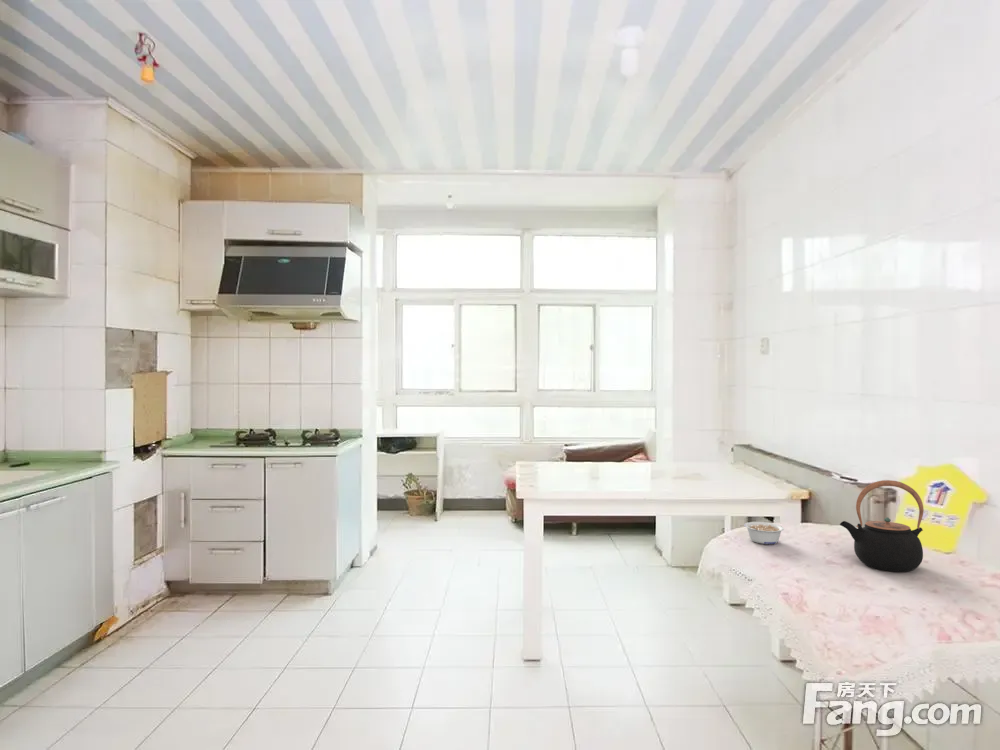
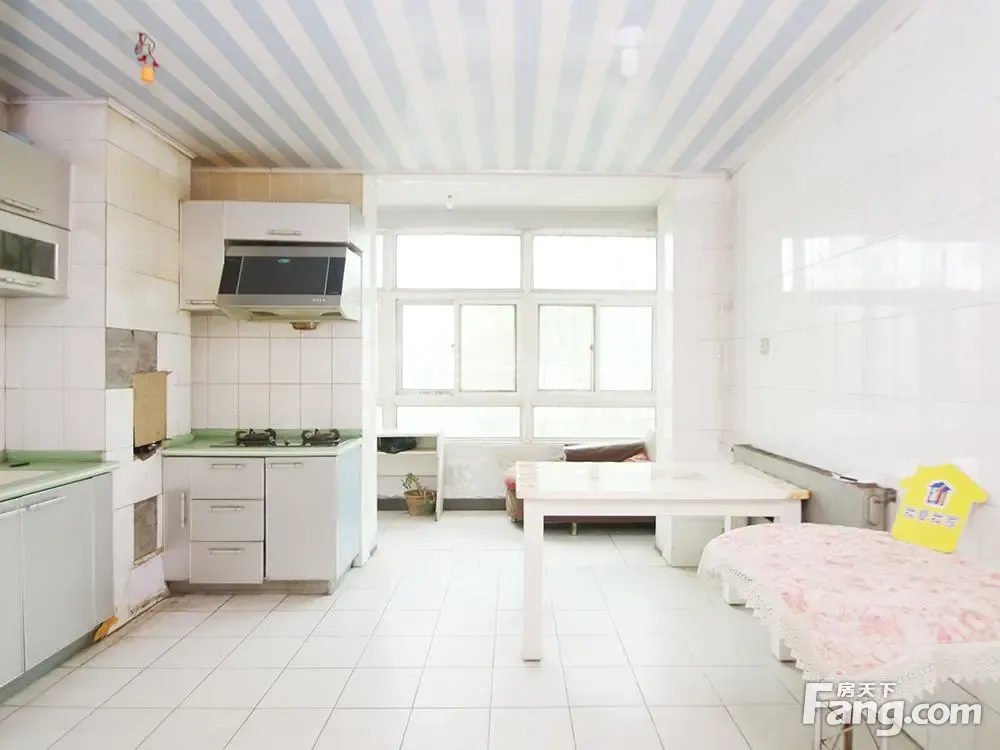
- legume [743,521,785,545]
- teapot [839,479,925,573]
